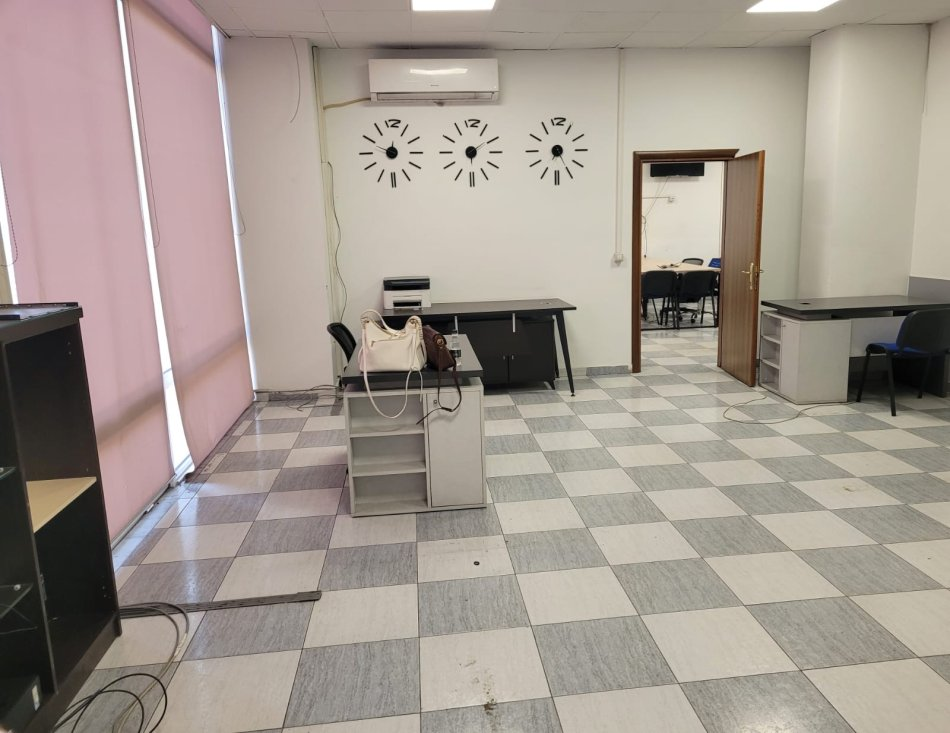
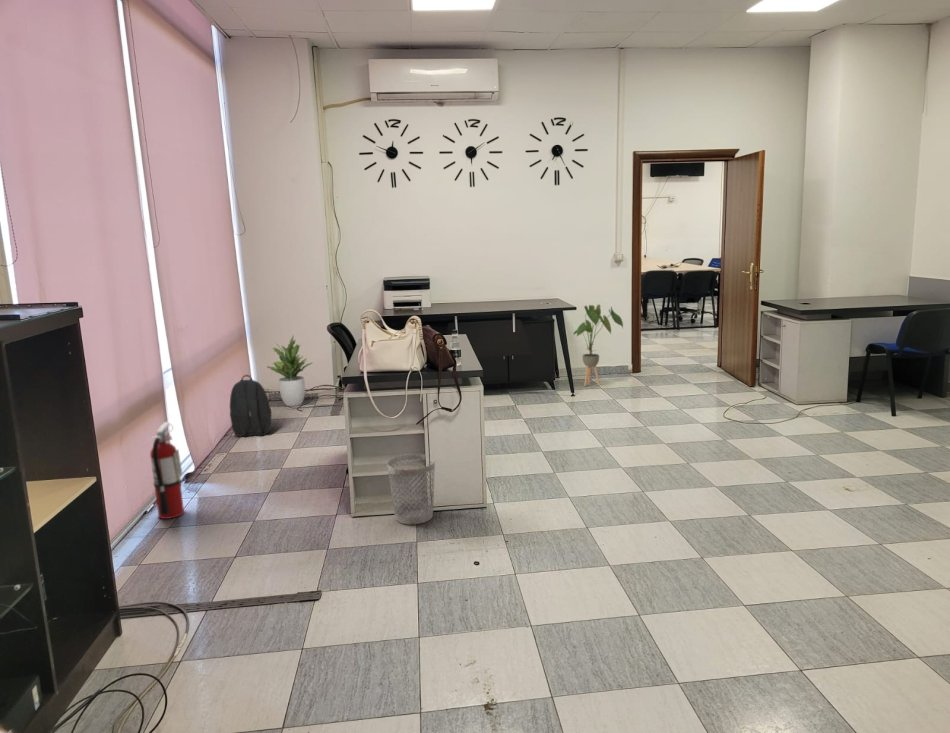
+ house plant [573,303,624,387]
+ potted plant [266,336,314,407]
+ fire extinguisher [149,421,185,520]
+ backpack [229,374,272,438]
+ wastebasket [386,453,436,526]
